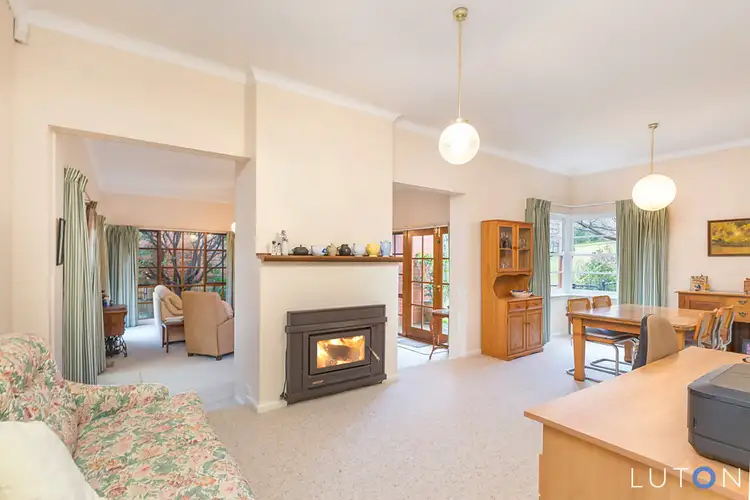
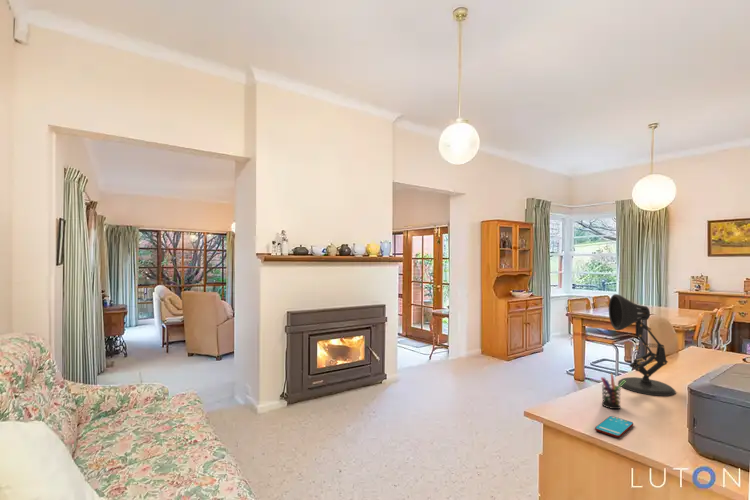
+ smartphone [594,415,634,439]
+ desk lamp [608,293,677,397]
+ pen holder [600,373,626,410]
